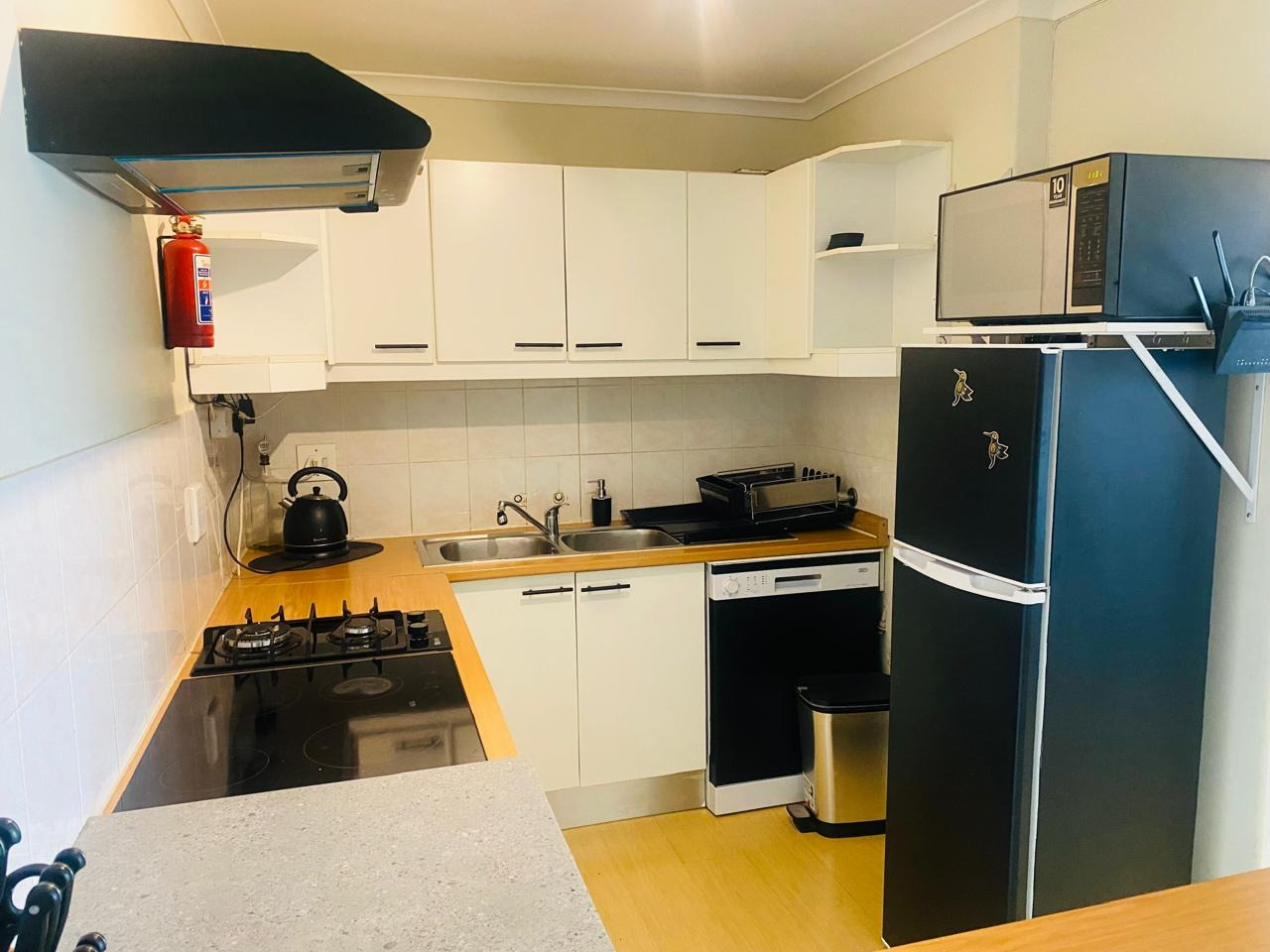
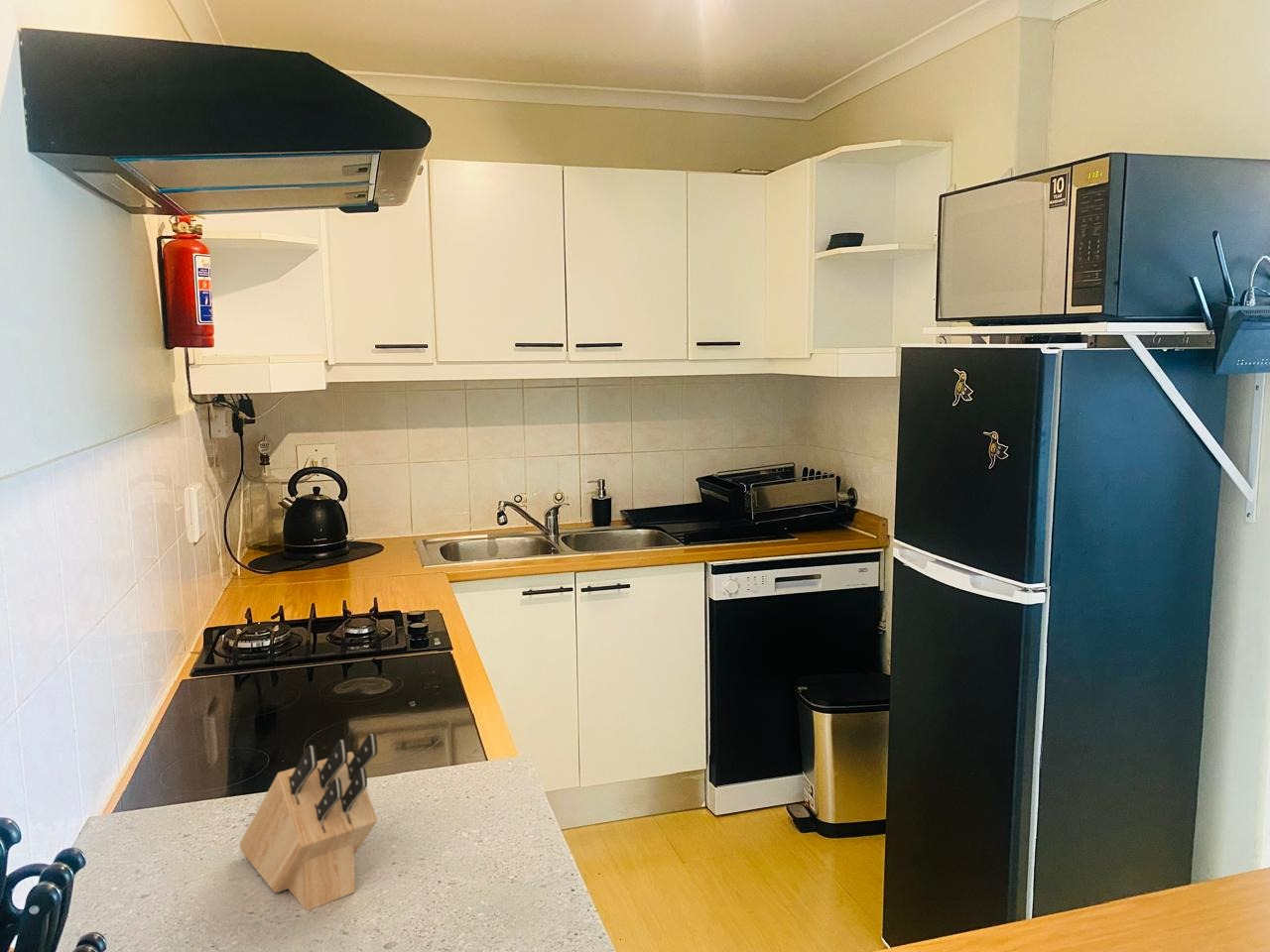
+ knife block [238,733,379,911]
